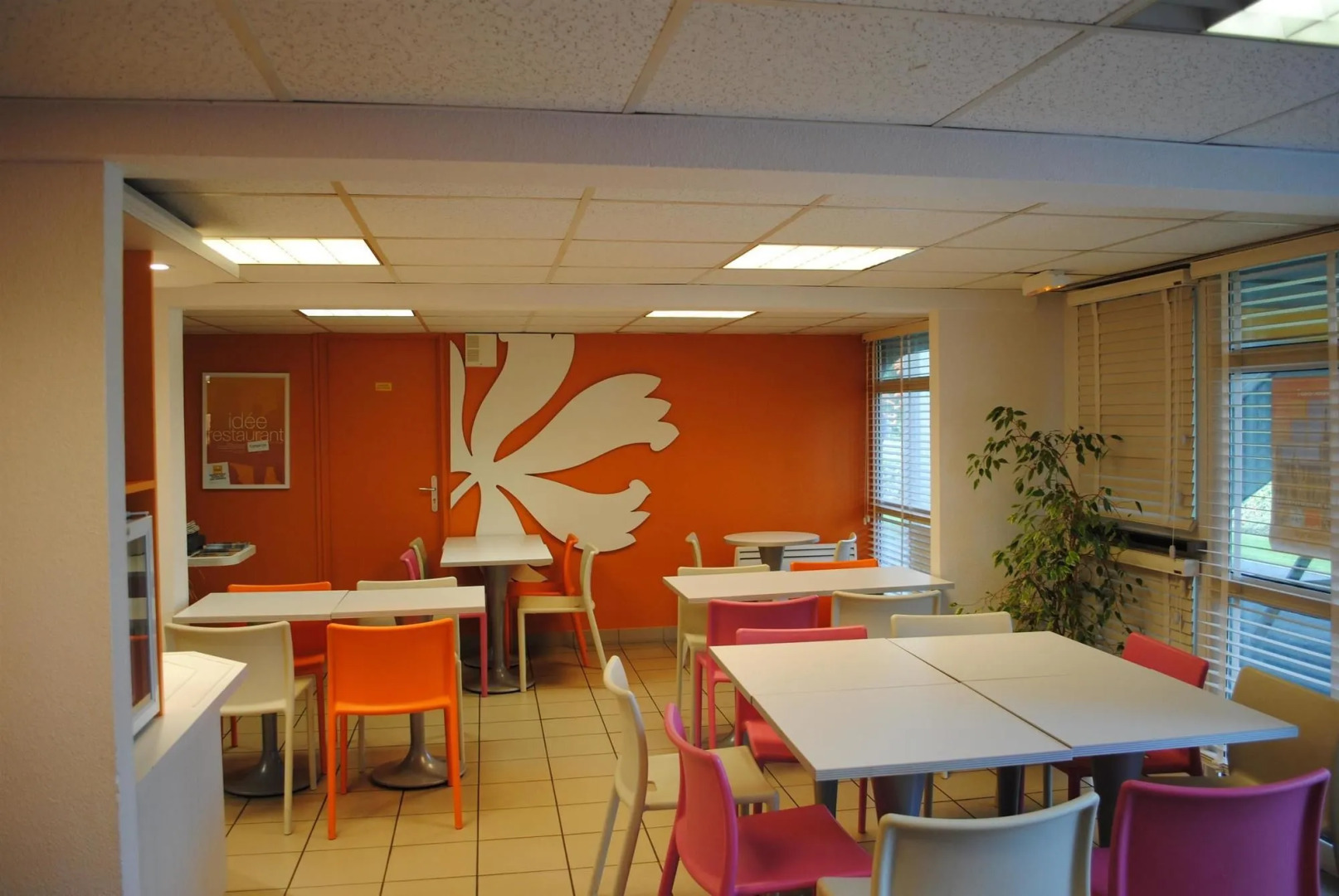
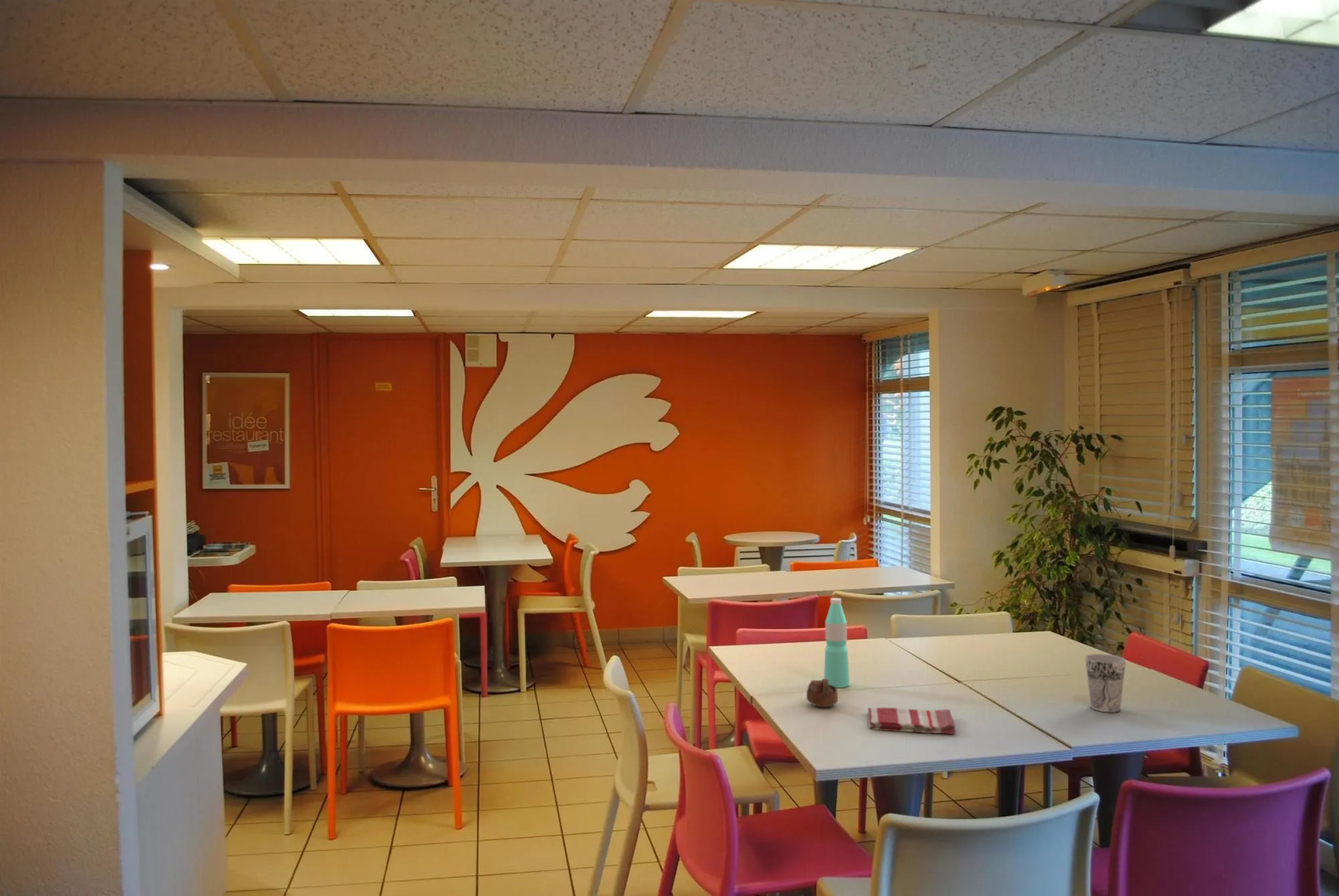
+ cup [806,678,839,708]
+ cup [1084,653,1127,713]
+ water bottle [823,597,850,689]
+ dish towel [867,707,956,735]
